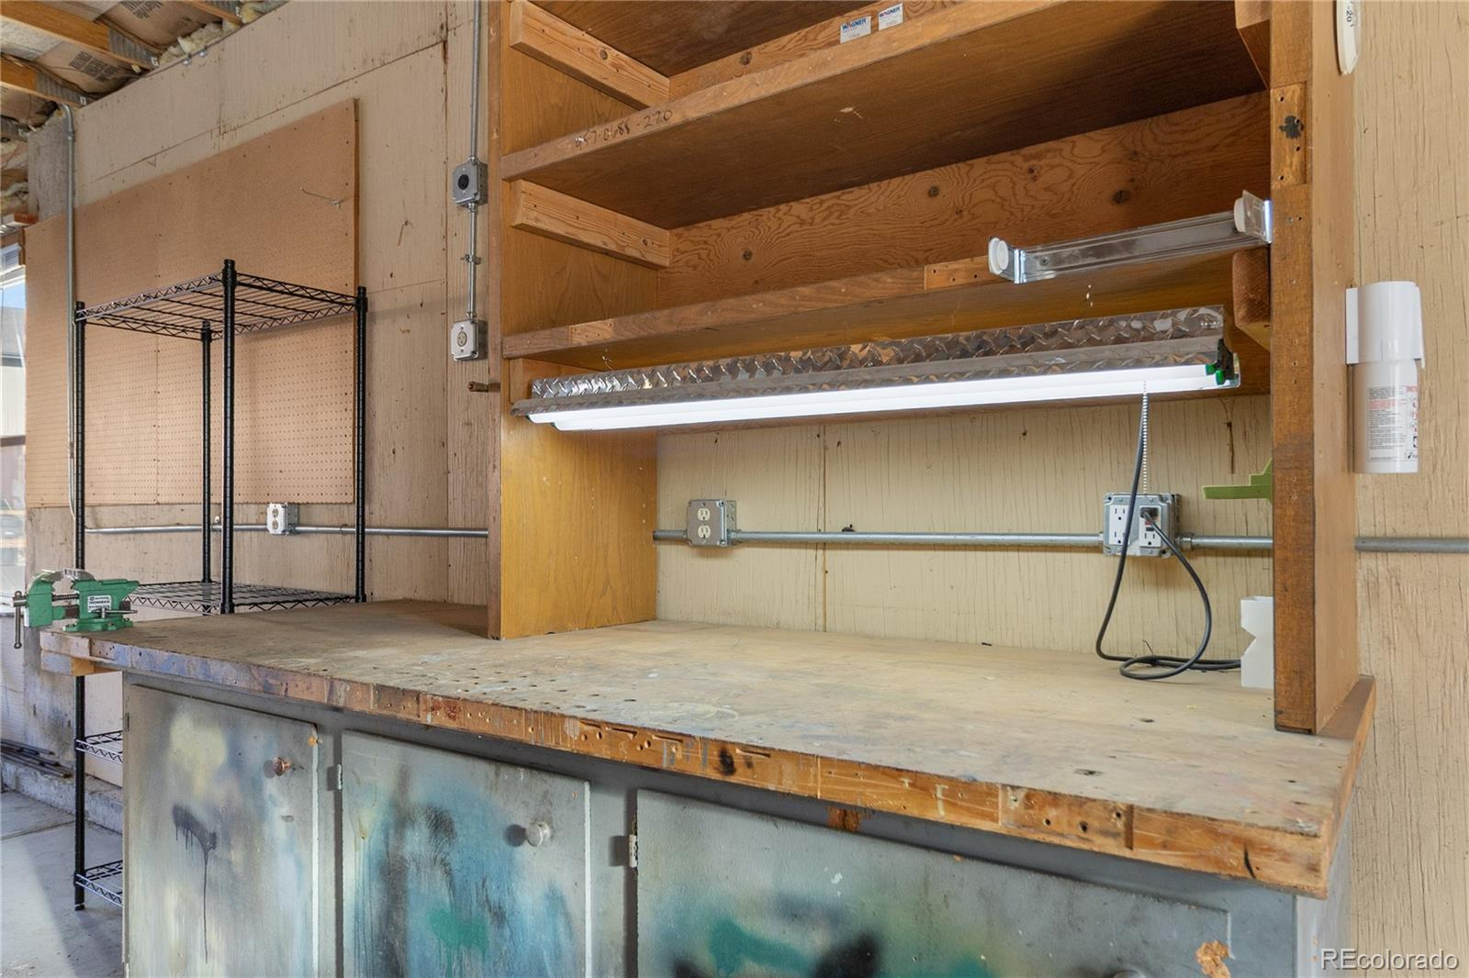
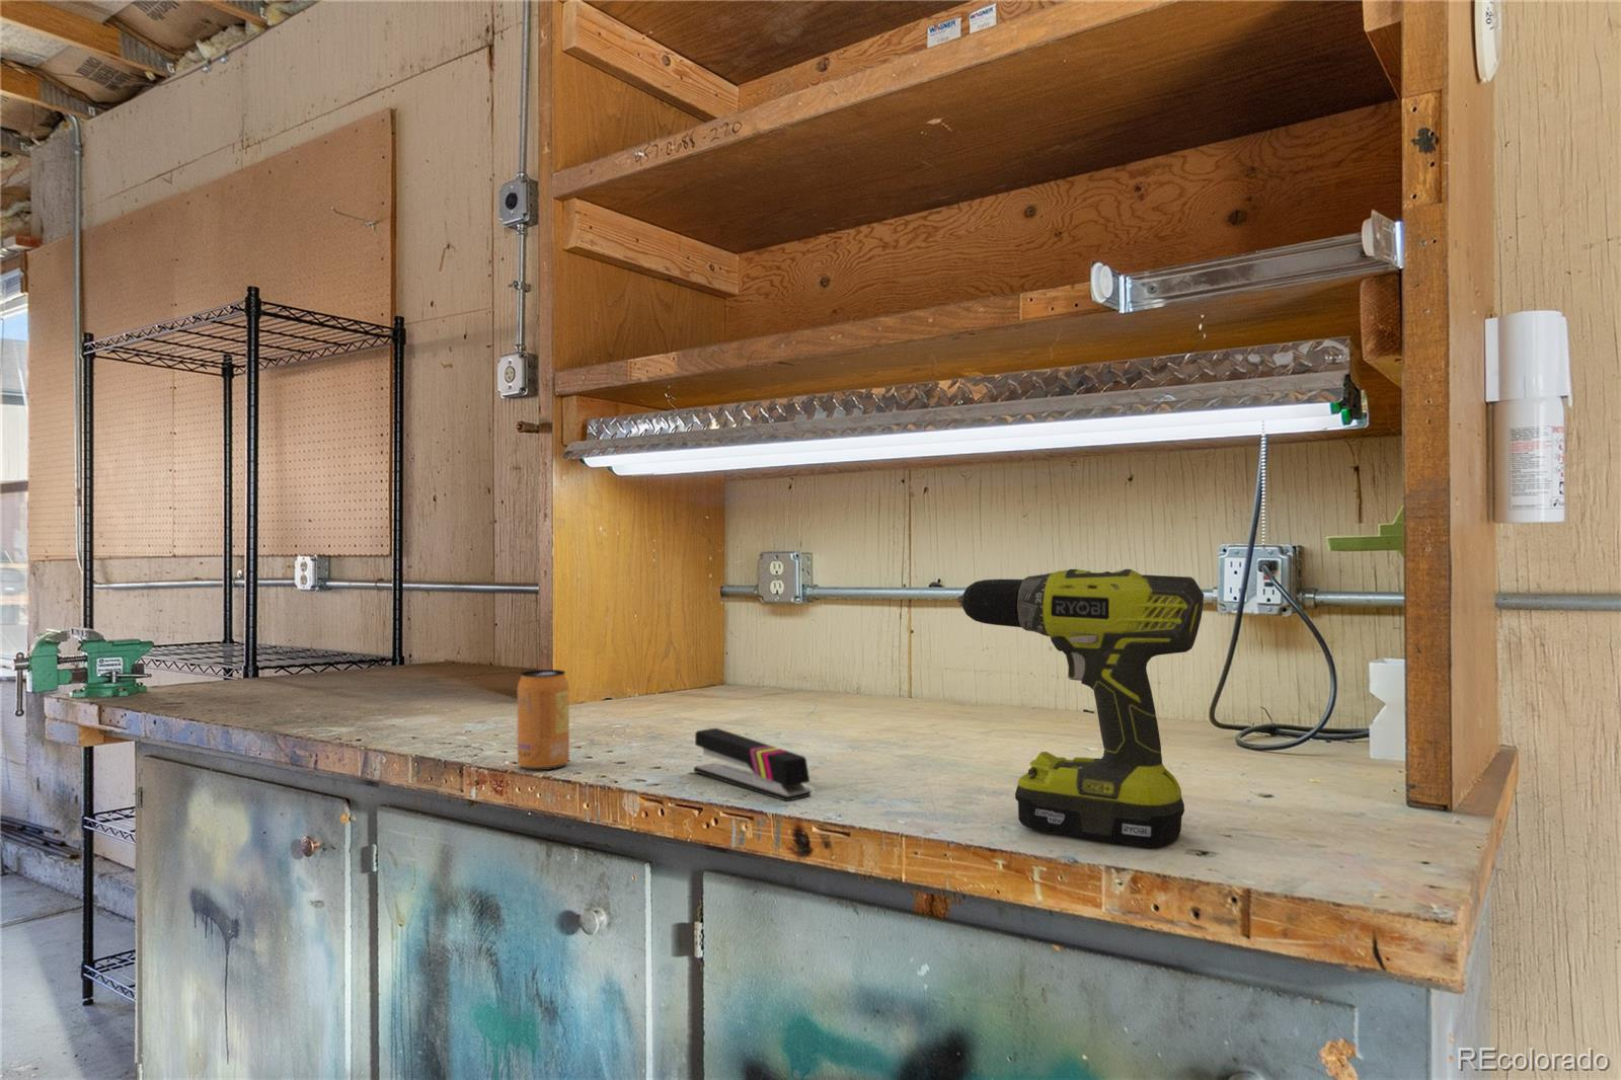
+ stapler [693,727,811,803]
+ beverage can [517,669,570,771]
+ power drill [957,569,1205,849]
